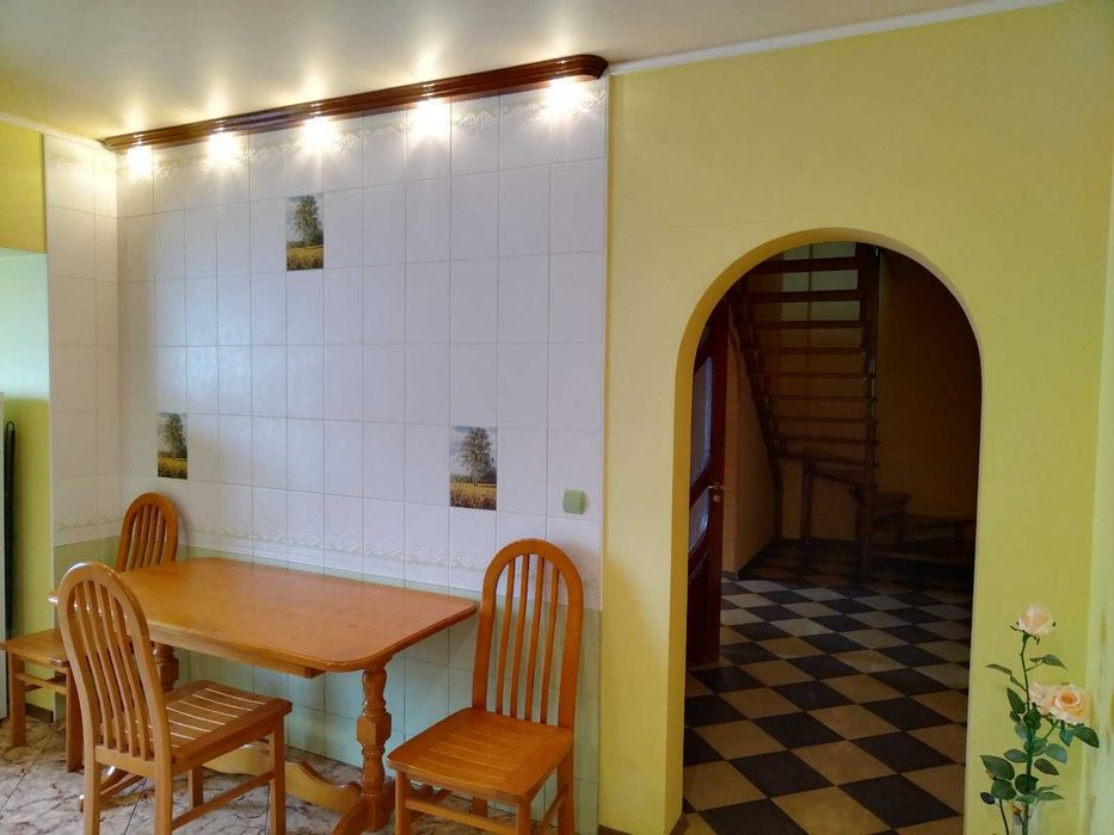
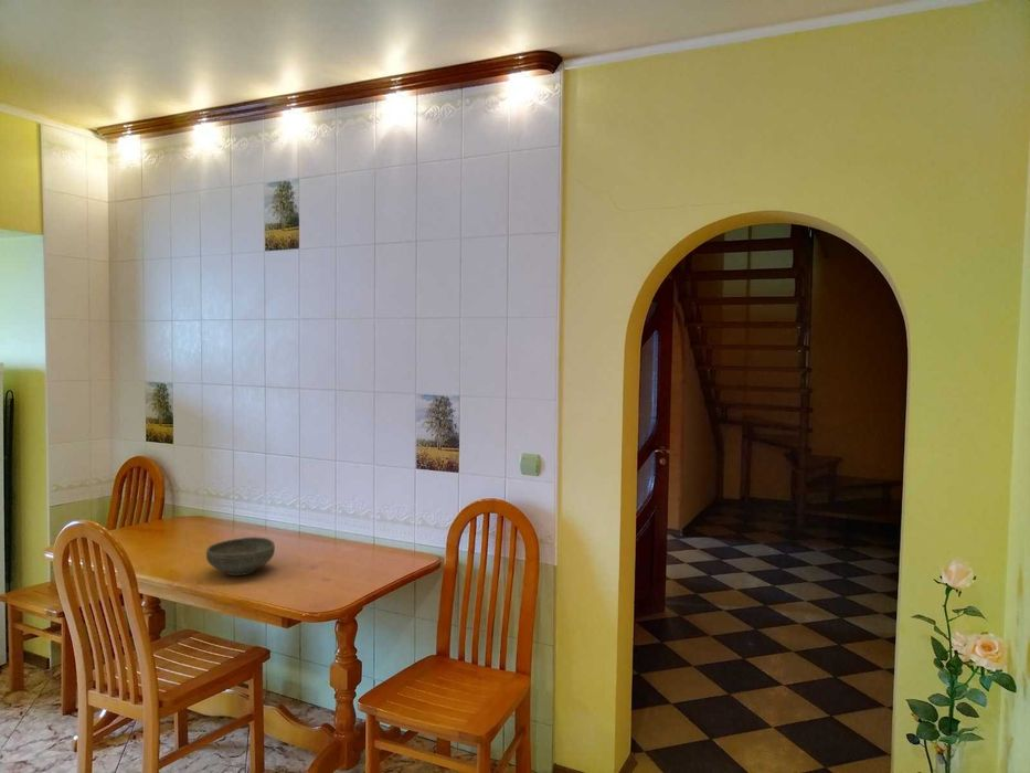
+ bowl [205,536,276,576]
